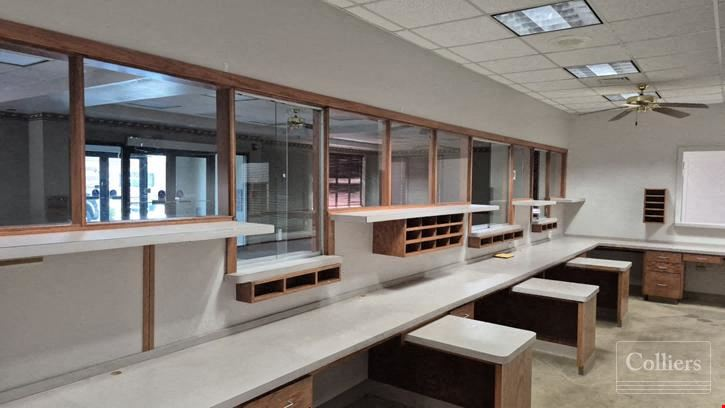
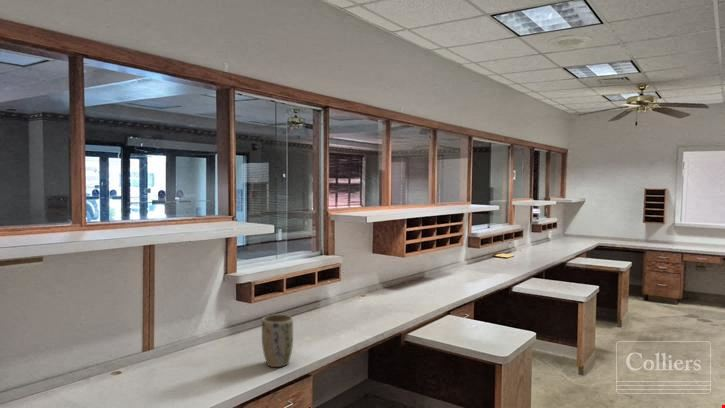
+ plant pot [261,313,294,368]
